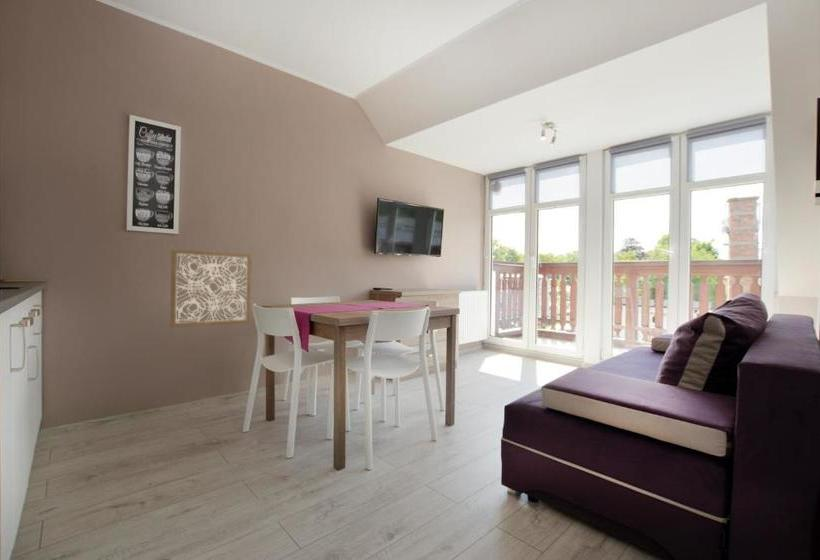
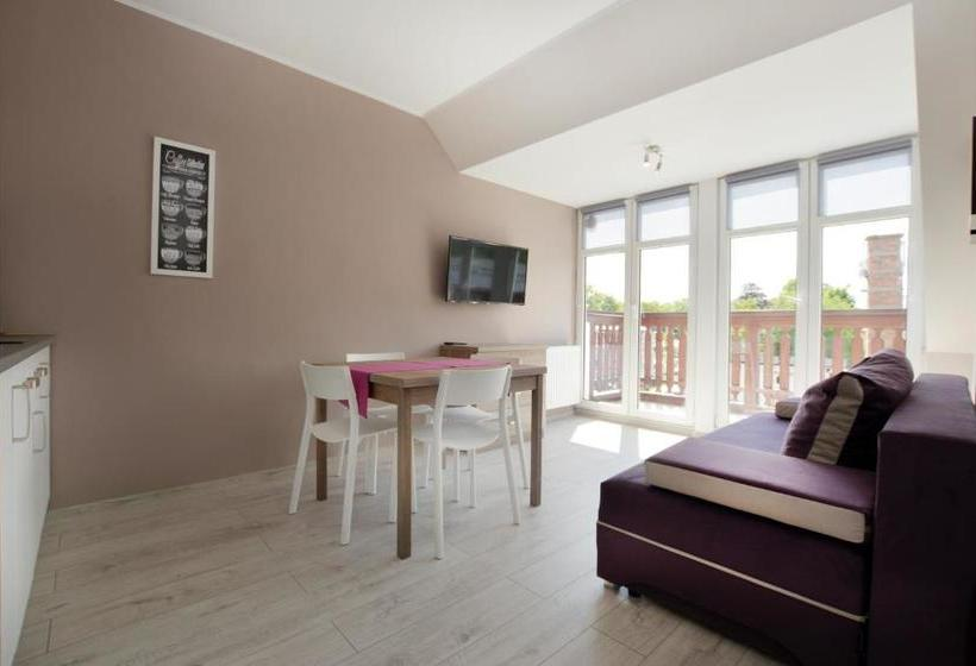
- wall art [169,248,253,329]
